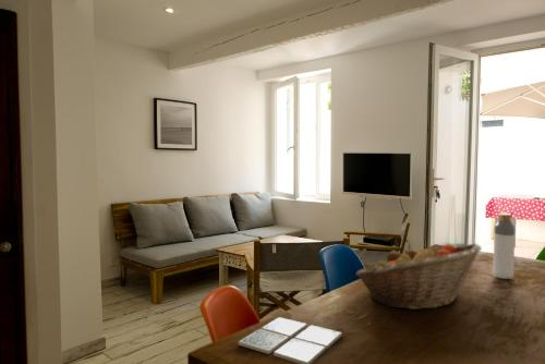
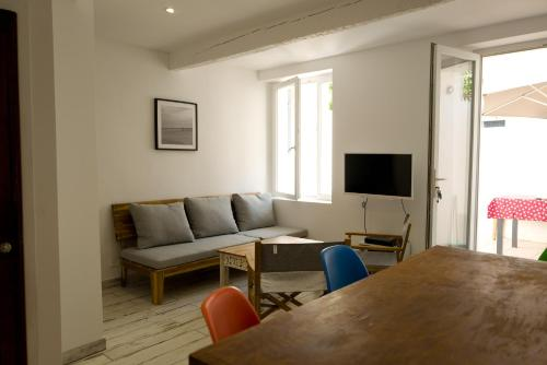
- drink coaster [238,316,343,364]
- fruit basket [355,242,483,311]
- bottle [492,213,516,280]
